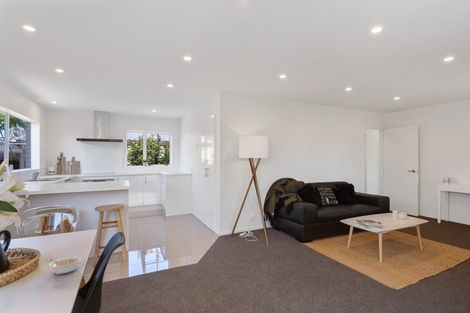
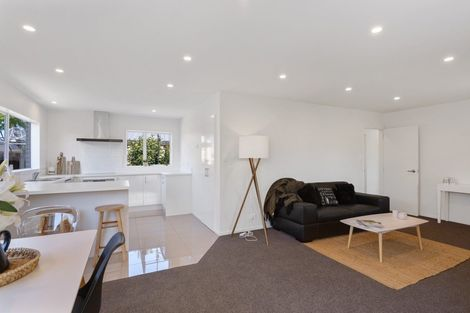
- legume [46,255,83,276]
